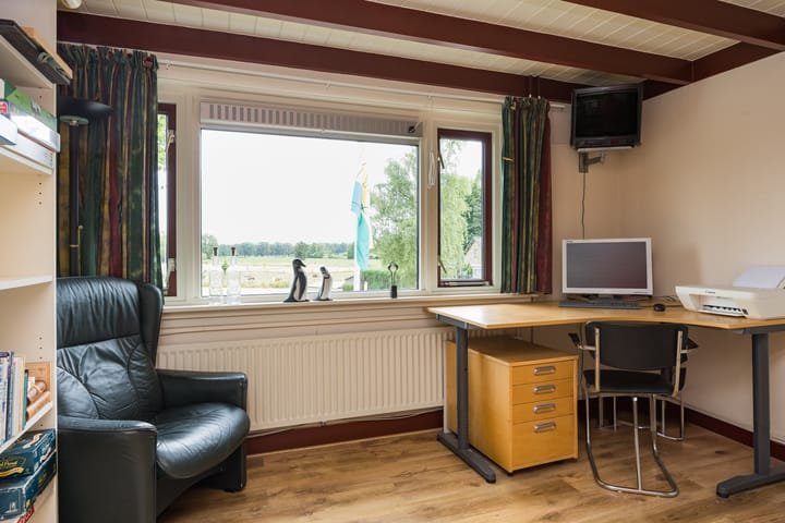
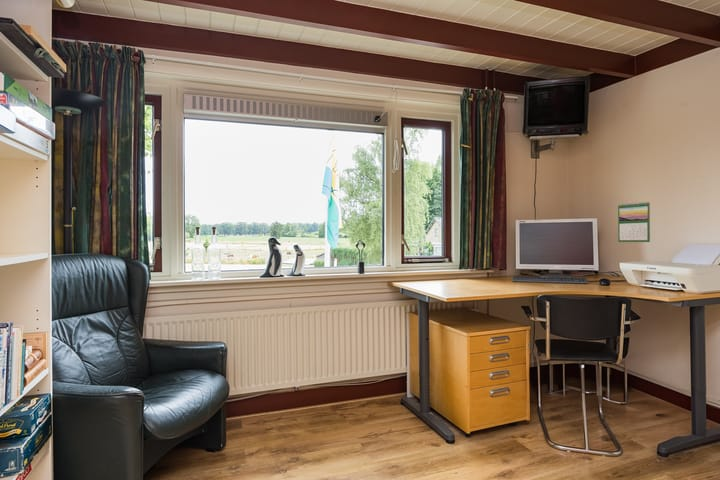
+ calendar [617,201,651,243]
